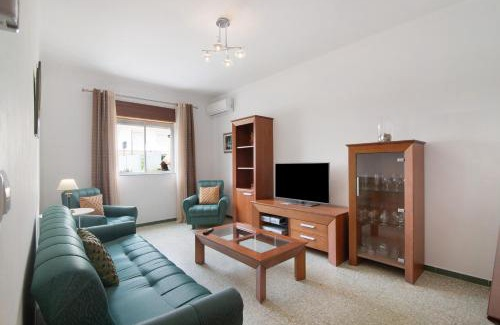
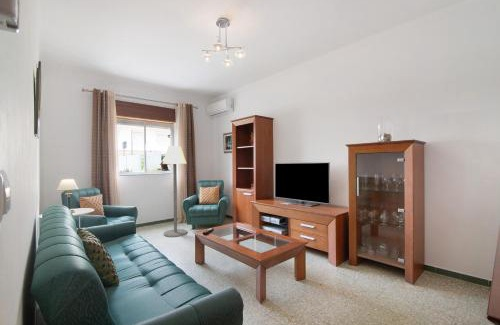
+ floor lamp [162,145,188,238]
